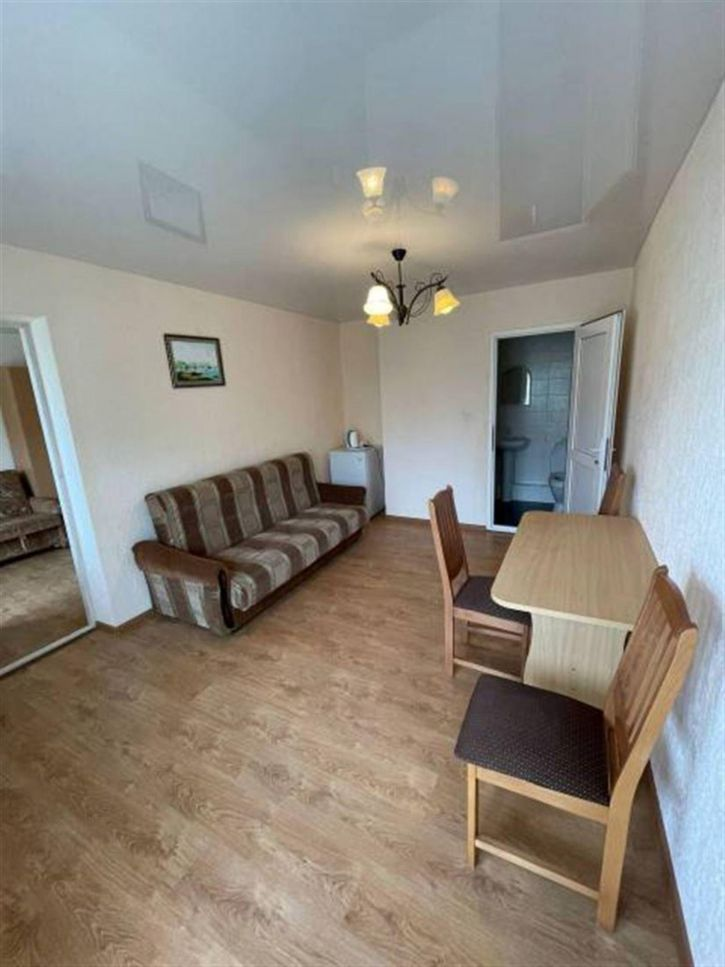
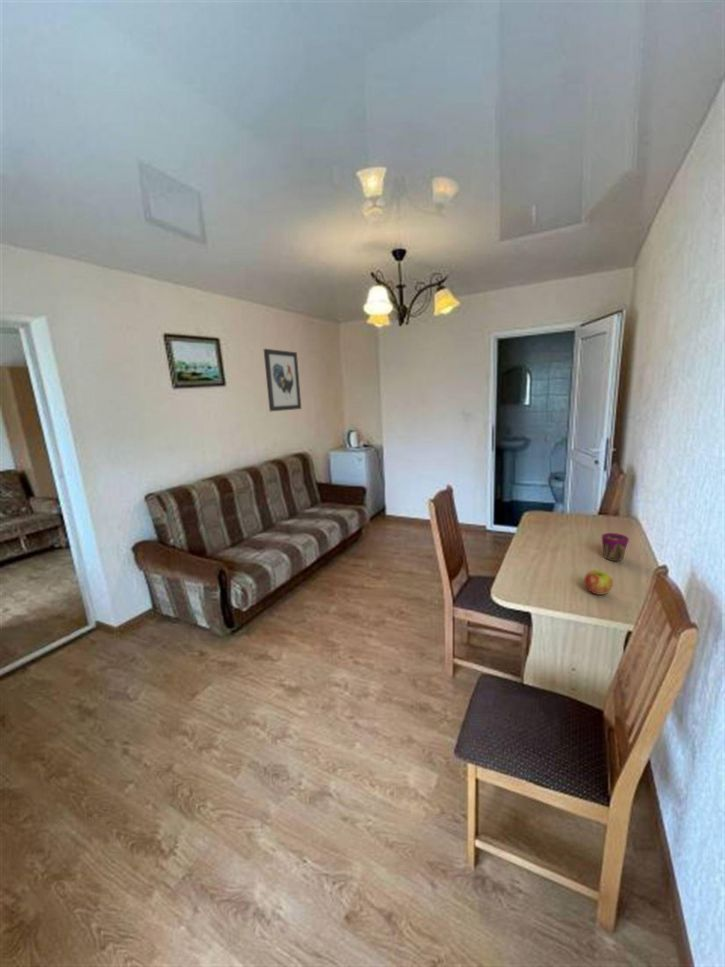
+ wall art [263,348,302,412]
+ apple [583,569,614,596]
+ cup [601,532,630,562]
